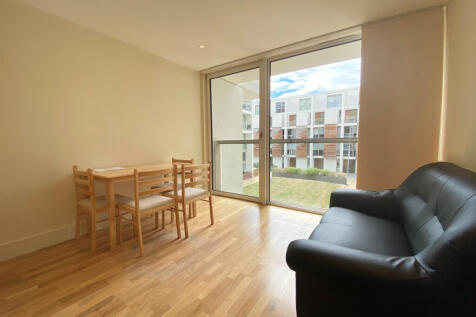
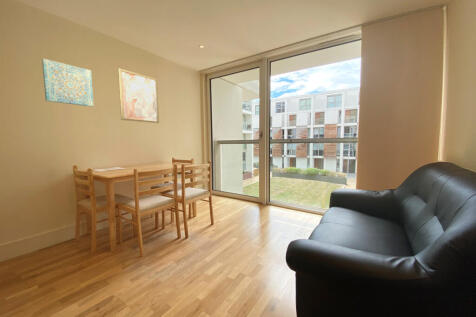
+ wall art [41,58,95,107]
+ wall art [117,67,160,124]
